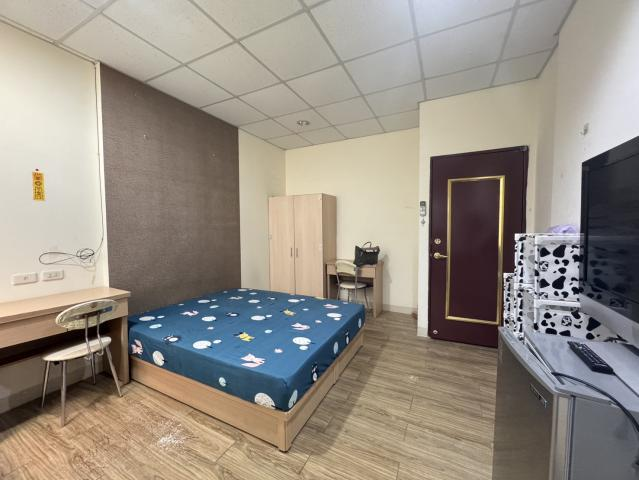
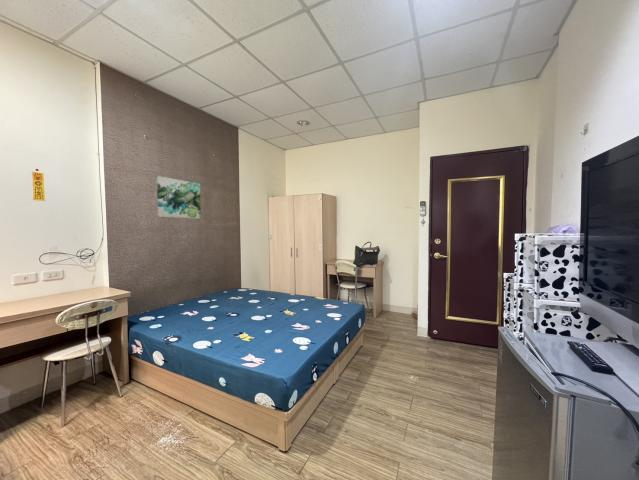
+ wall art [156,175,202,219]
